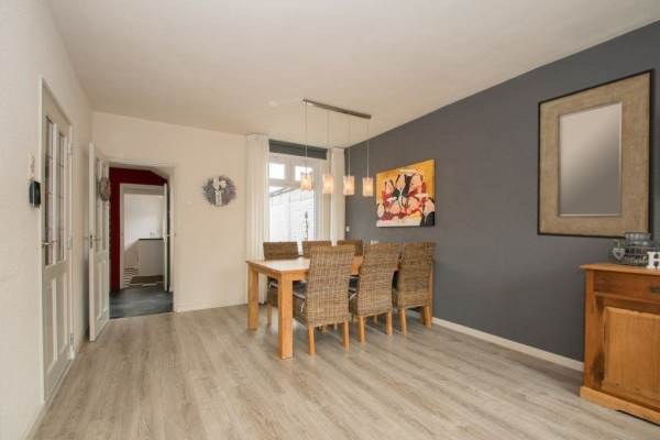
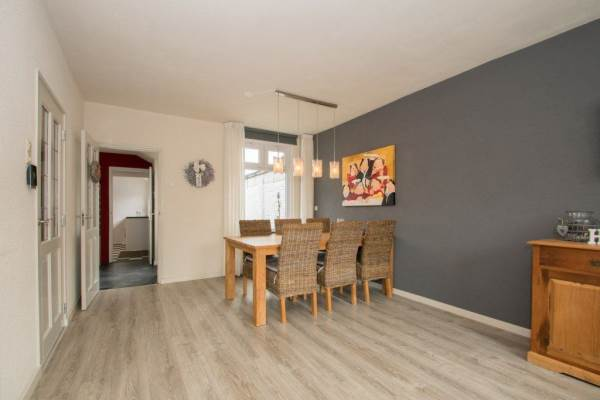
- home mirror [536,67,657,242]
